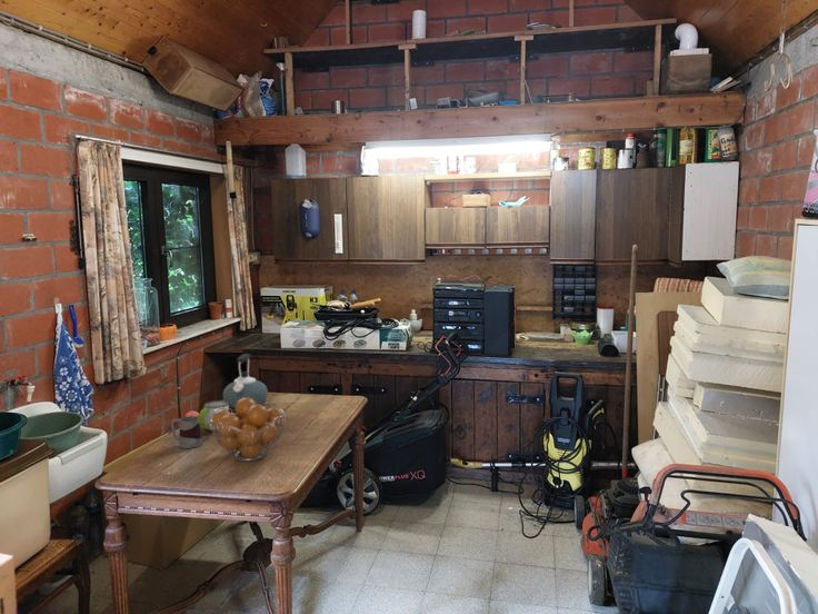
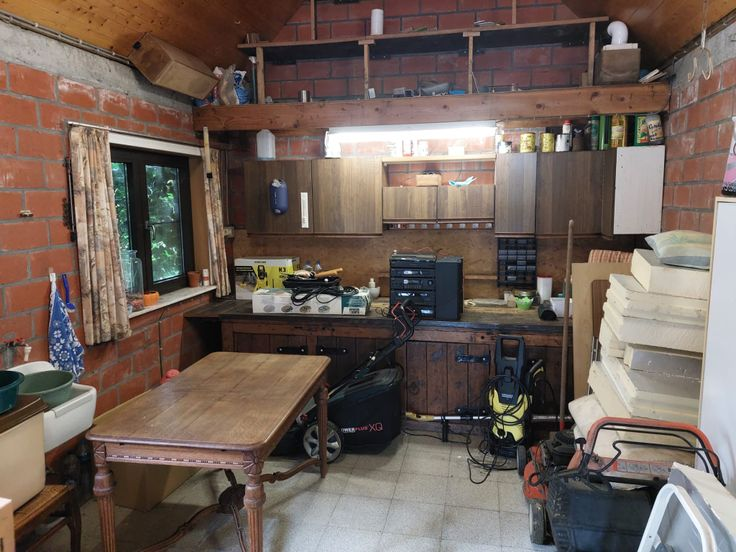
- kettle [222,353,269,409]
- fruit basket [210,398,288,462]
- mug [198,399,230,432]
- mug [170,415,205,449]
